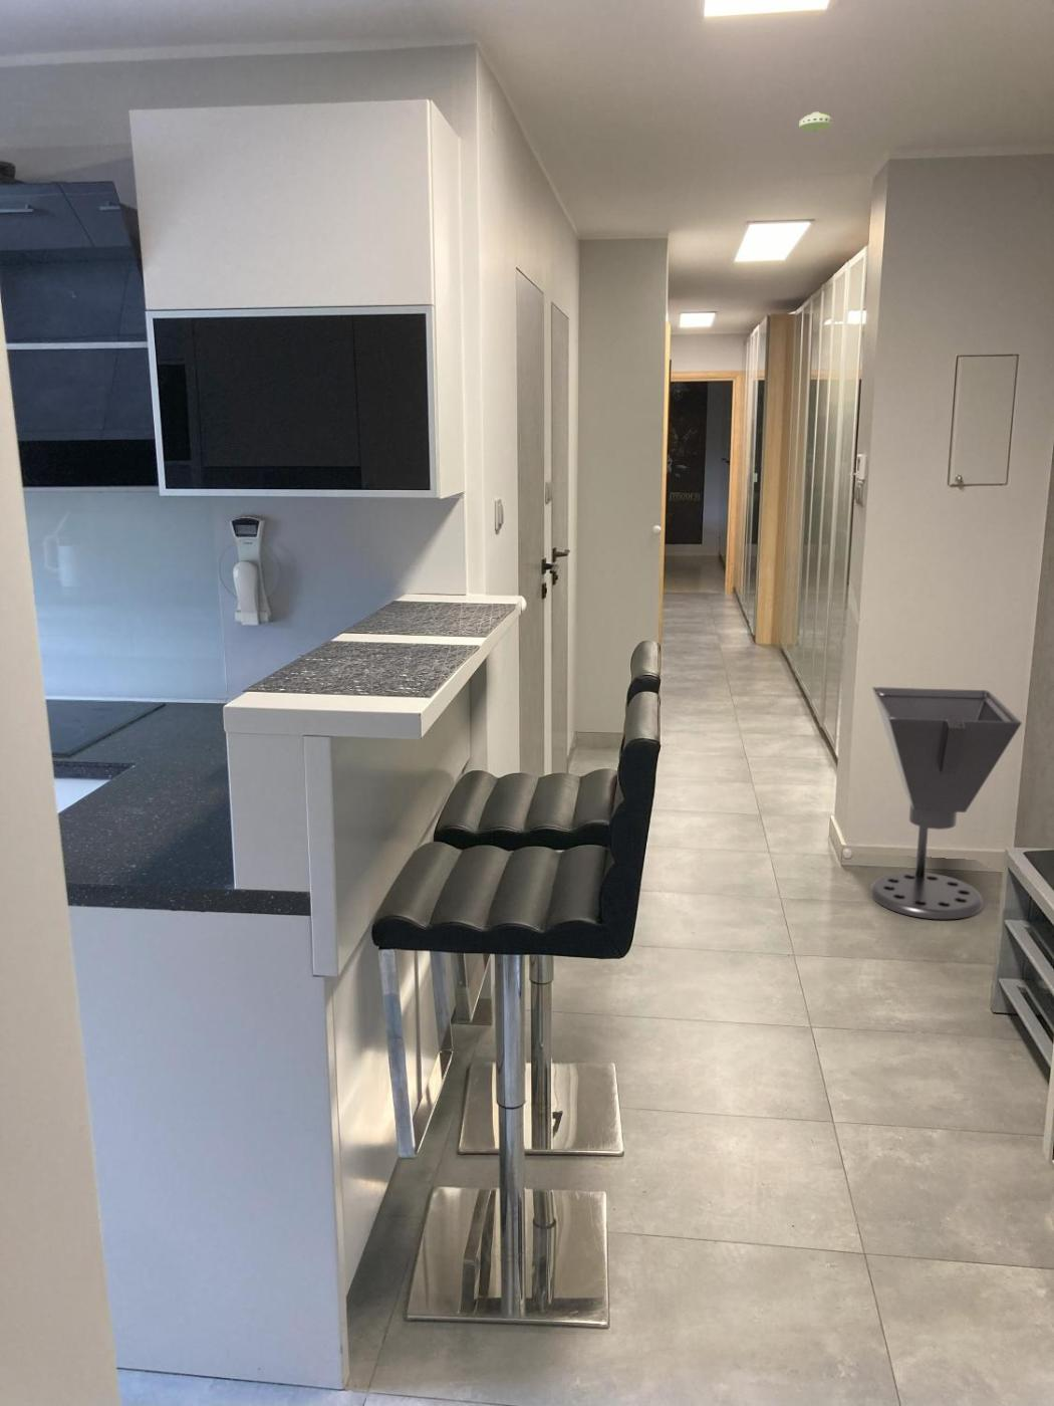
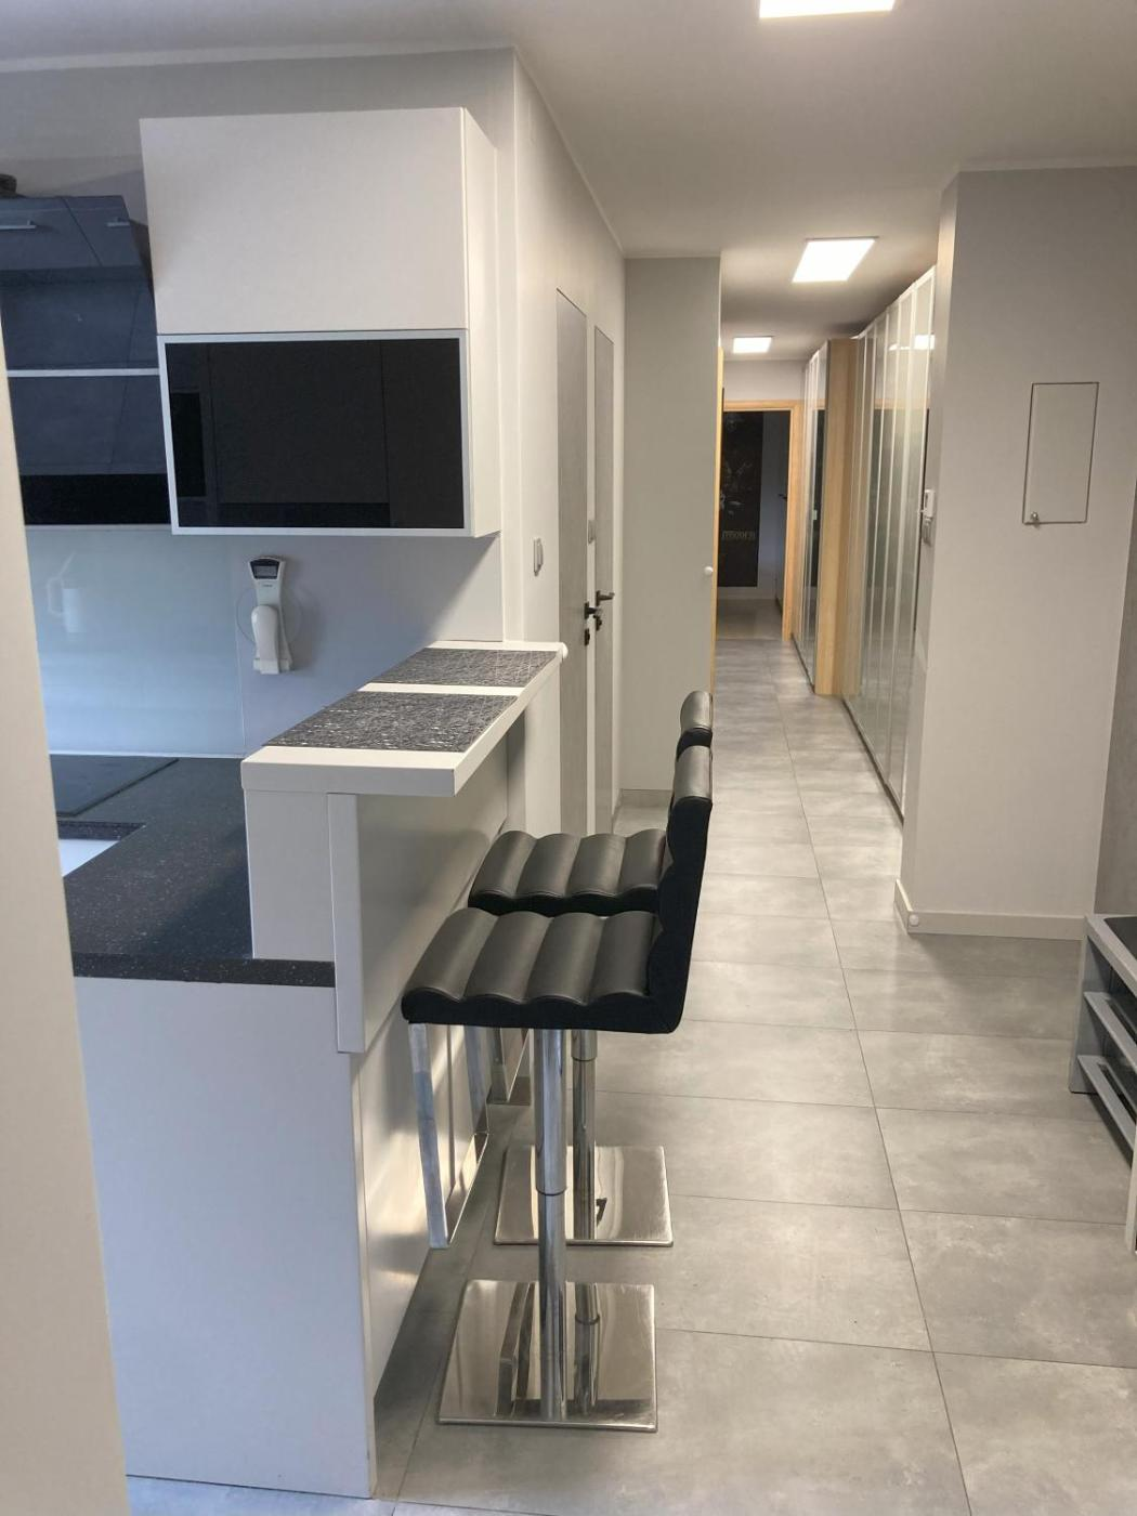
- smoke detector [798,112,834,134]
- umbrella stand [869,686,1023,920]
